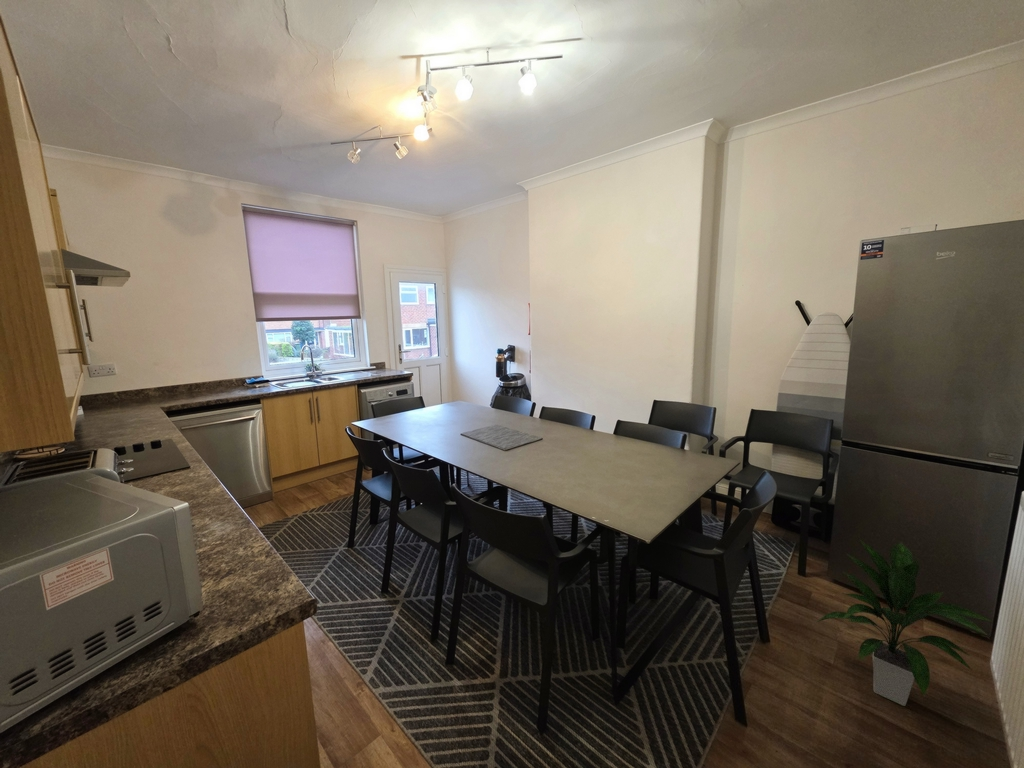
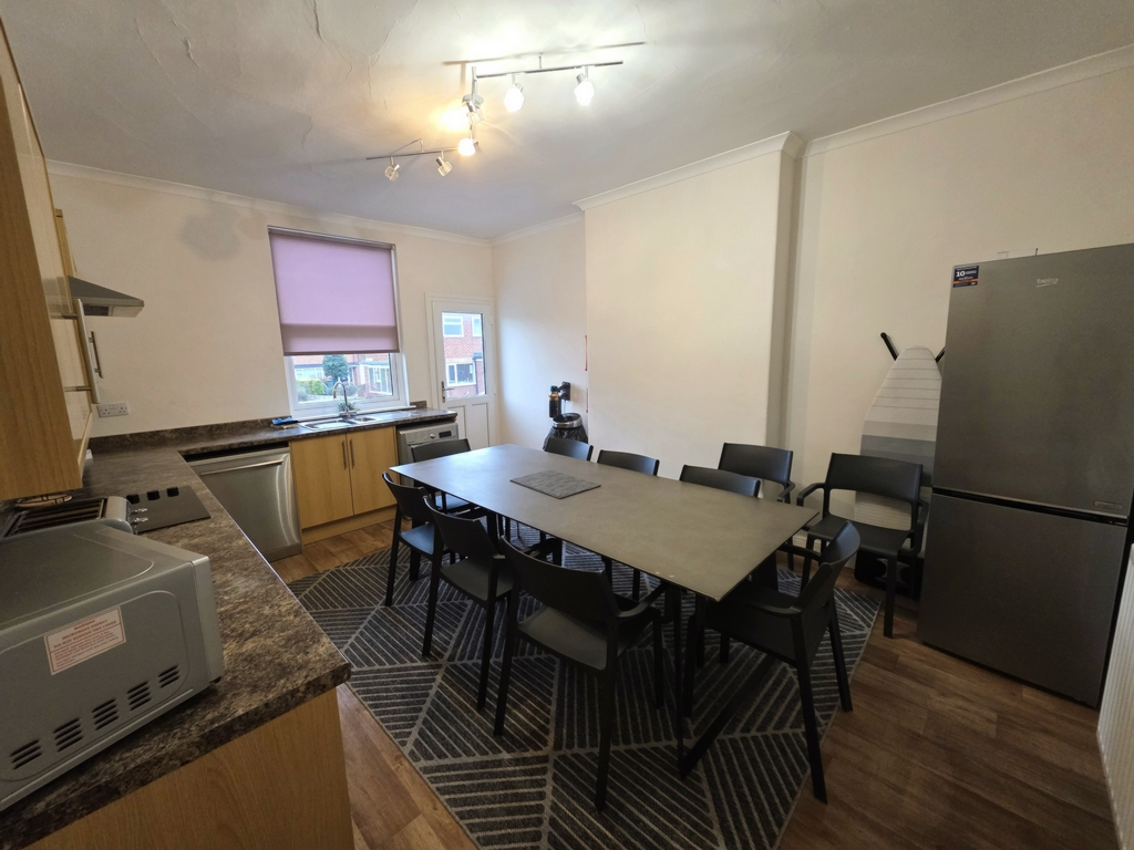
- indoor plant [815,539,992,707]
